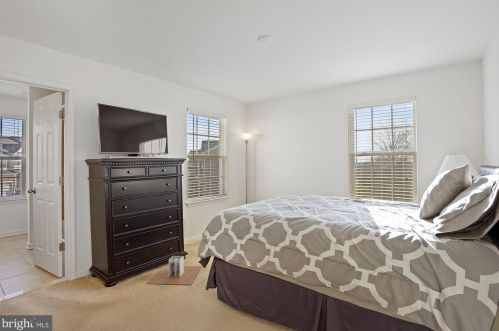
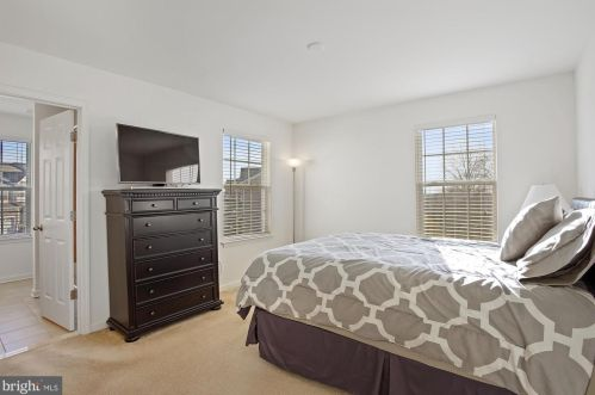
- laundry hamper [146,255,203,286]
